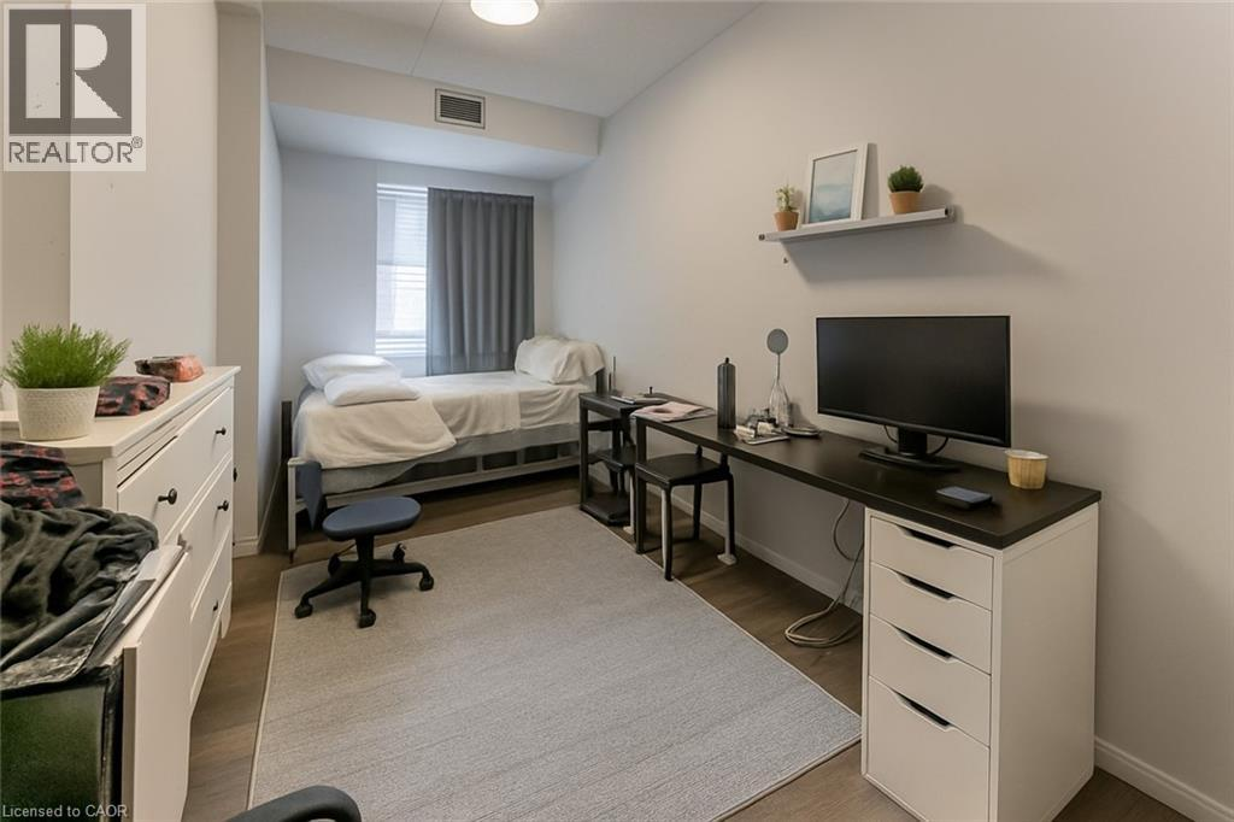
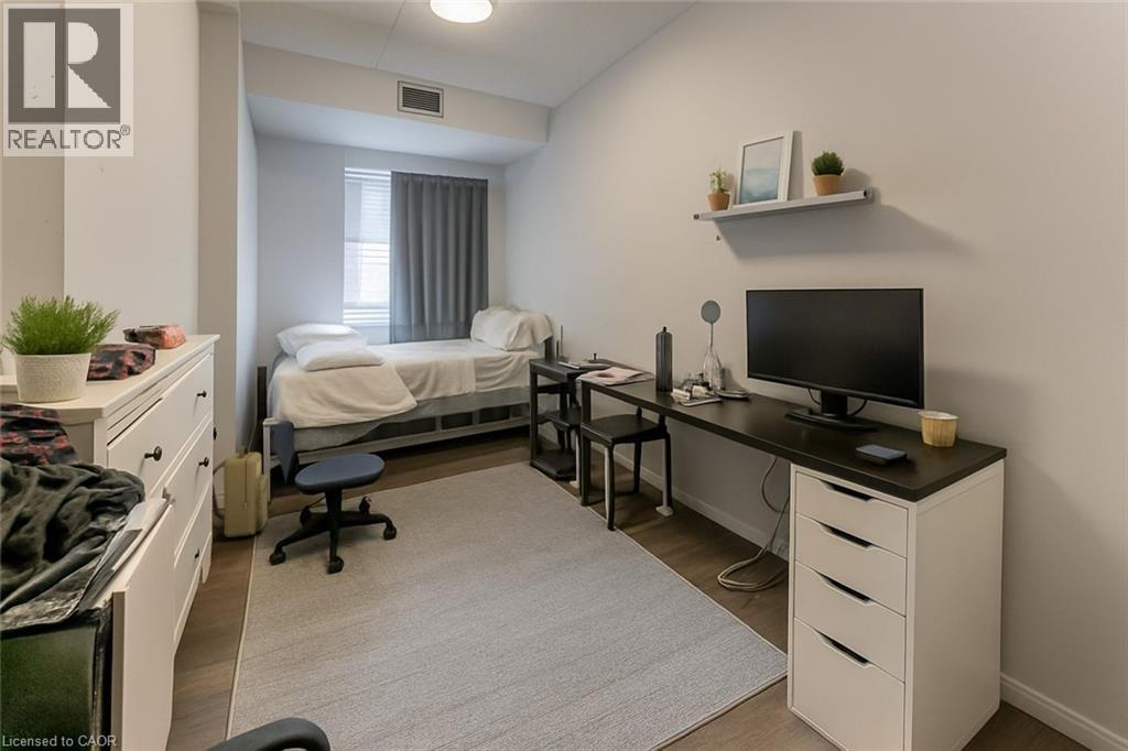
+ backpack [212,445,269,538]
